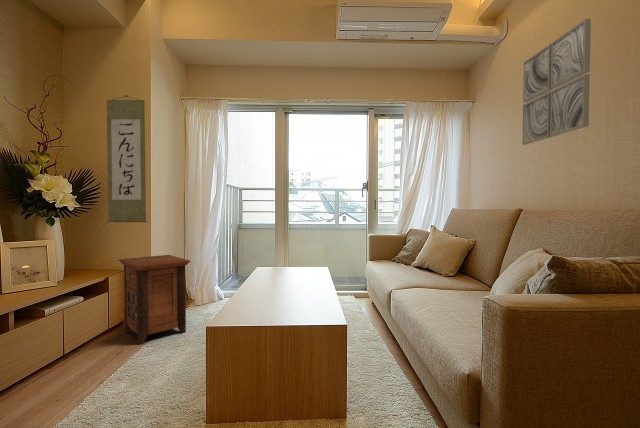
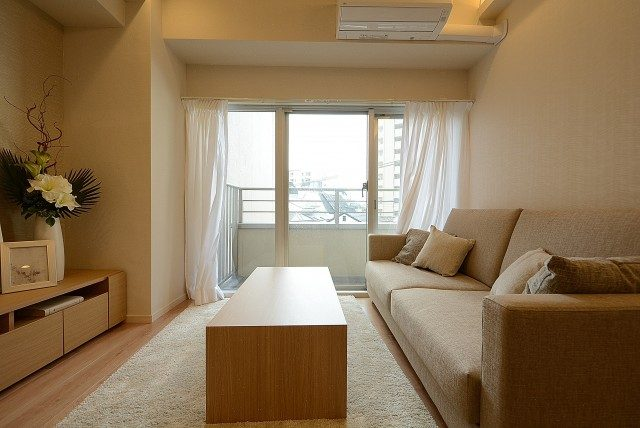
- wall art [521,18,592,146]
- nightstand [118,254,191,345]
- wall scroll [106,94,148,223]
